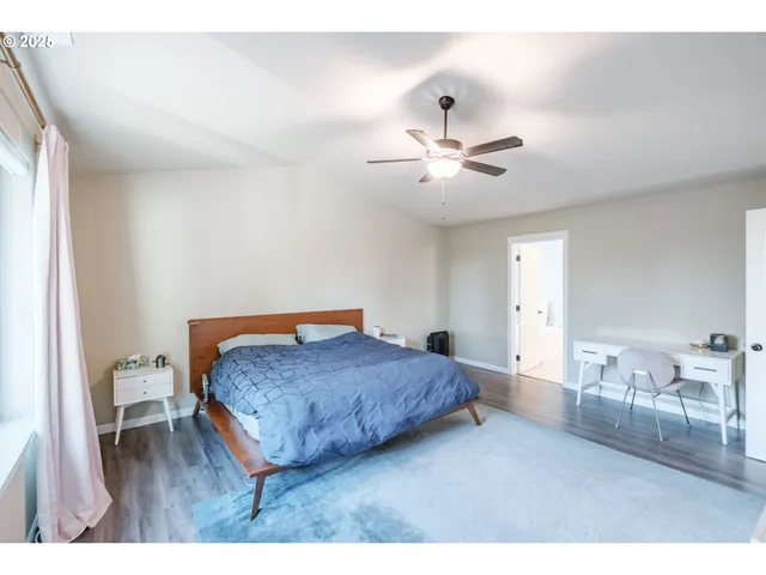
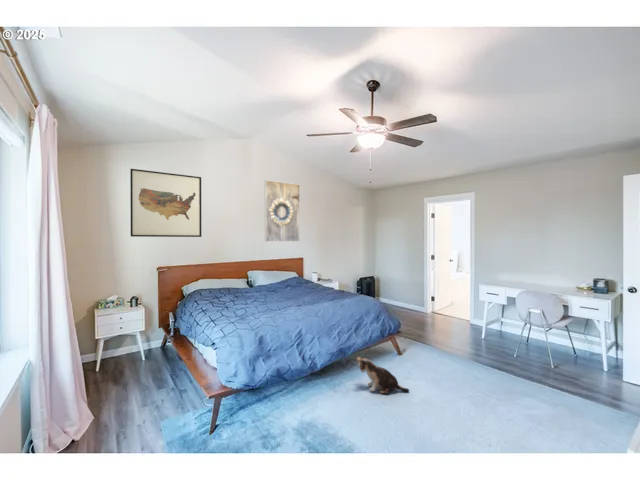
+ wall art [129,168,202,238]
+ plush toy [355,356,410,395]
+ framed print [264,179,301,243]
